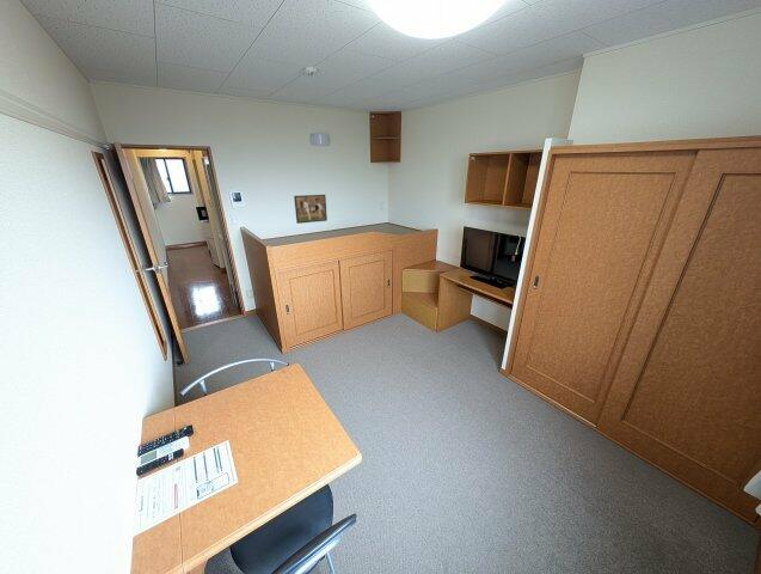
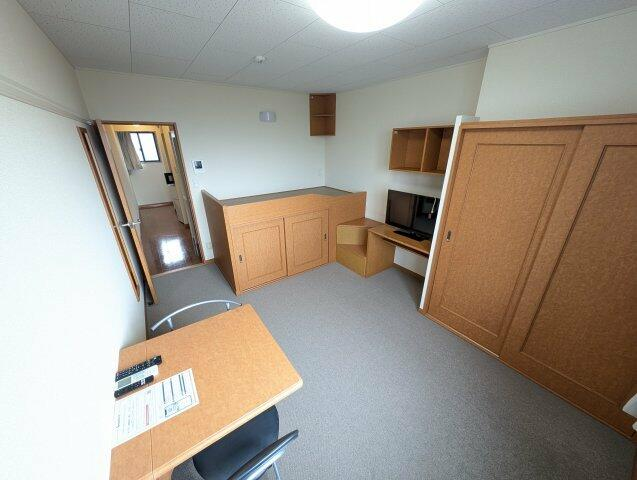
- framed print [293,194,329,225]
